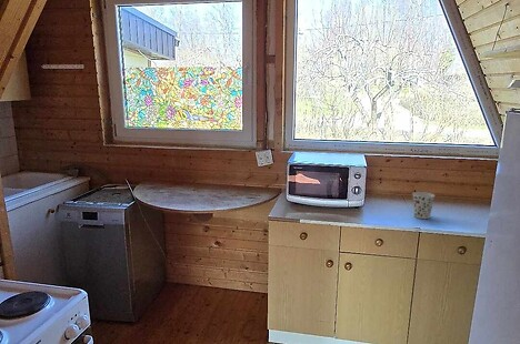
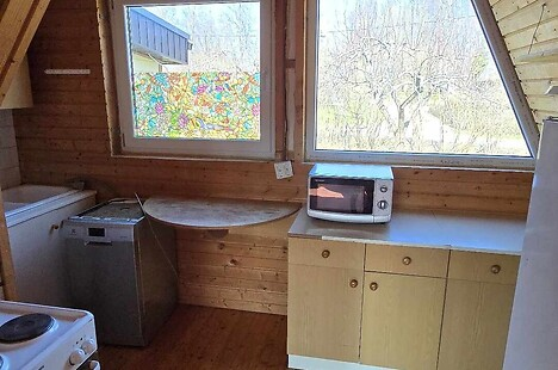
- cup [411,191,436,220]
